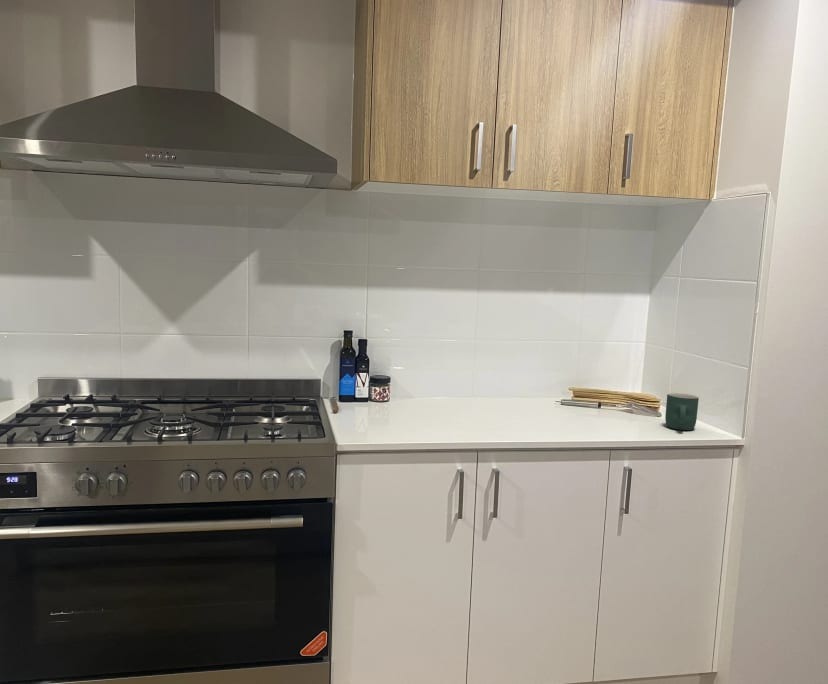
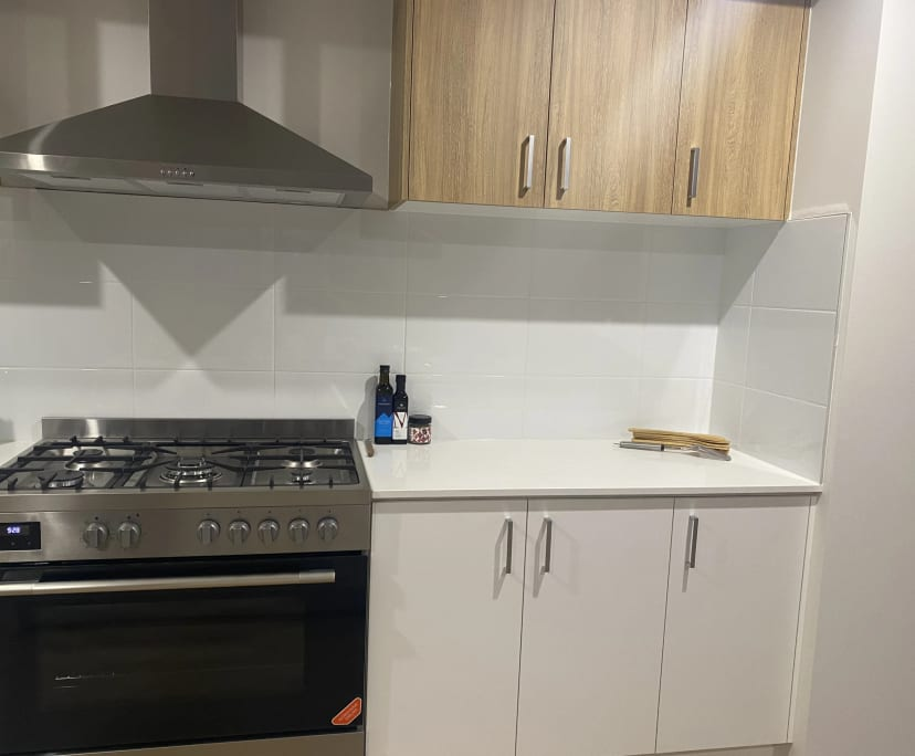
- mug [664,392,700,431]
